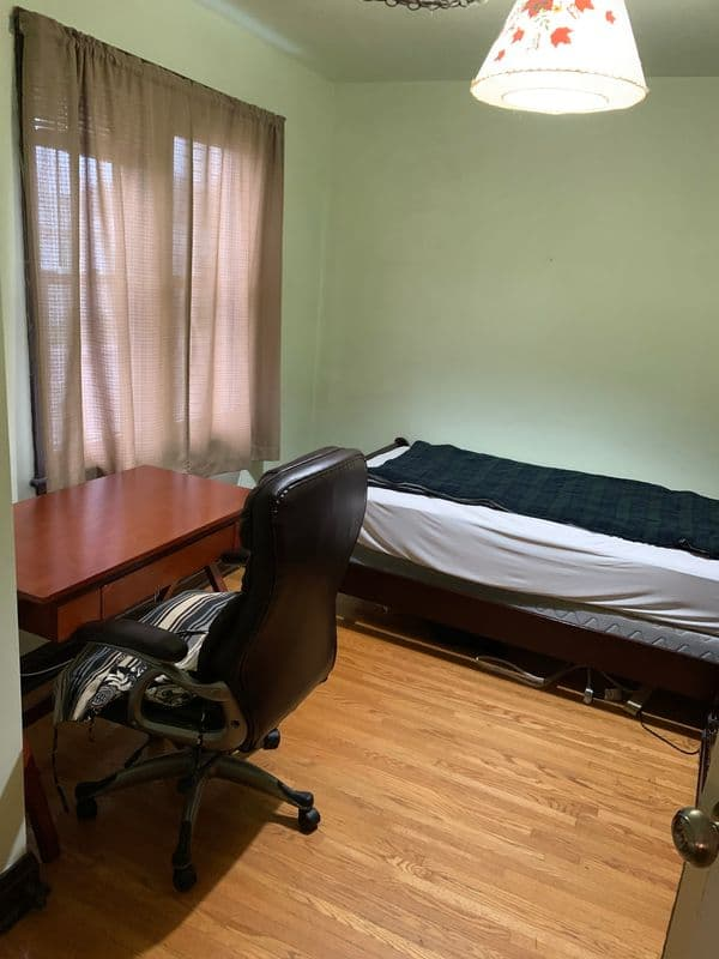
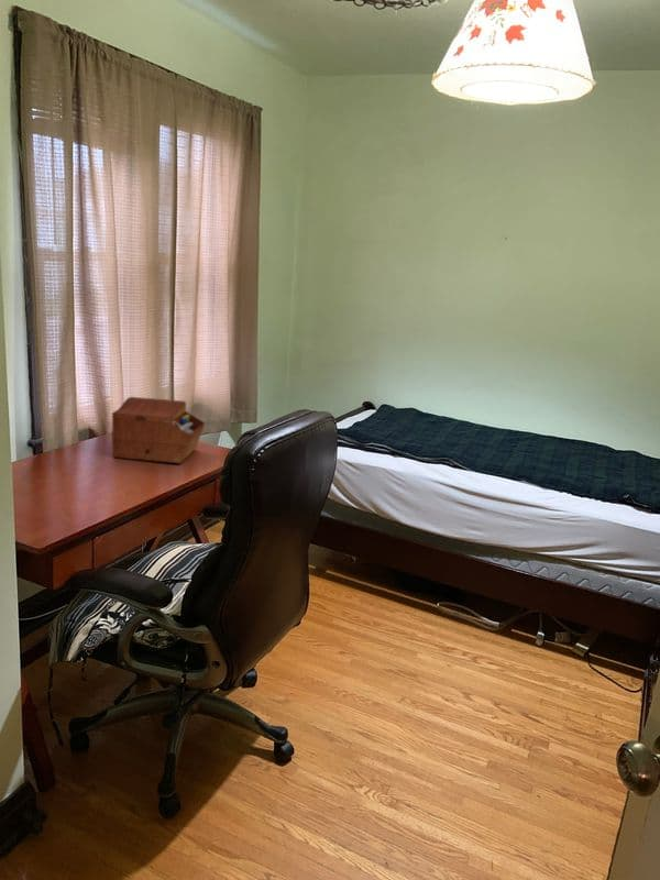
+ sewing box [111,396,207,464]
